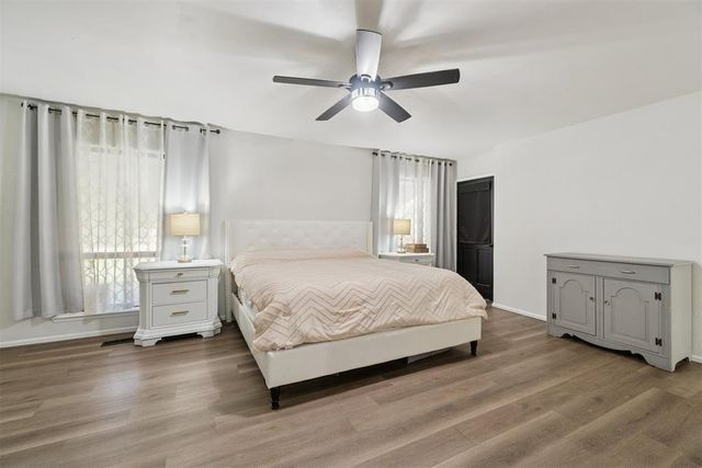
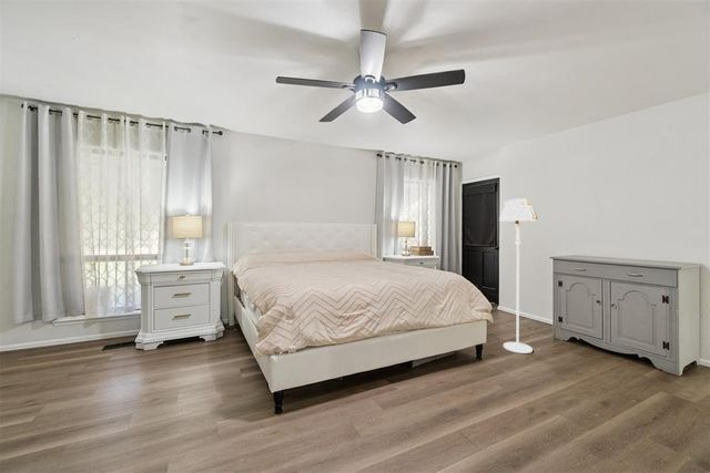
+ floor lamp [498,198,538,354]
